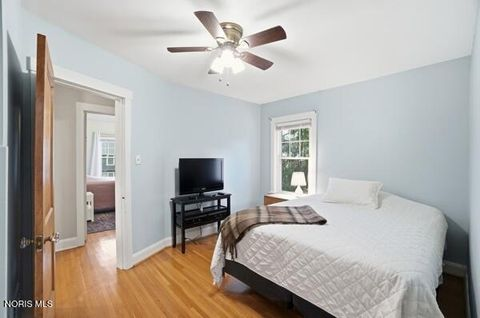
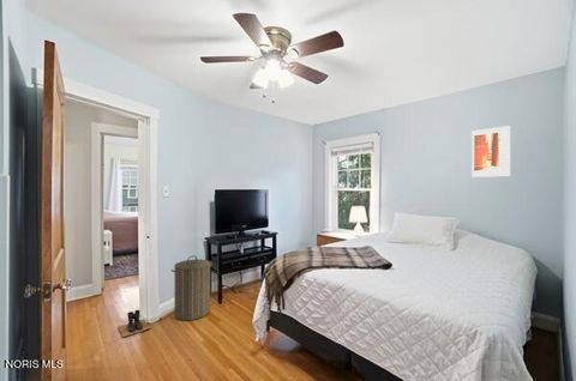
+ boots [116,309,151,338]
+ wall art [470,125,511,179]
+ laundry hamper [170,254,214,321]
